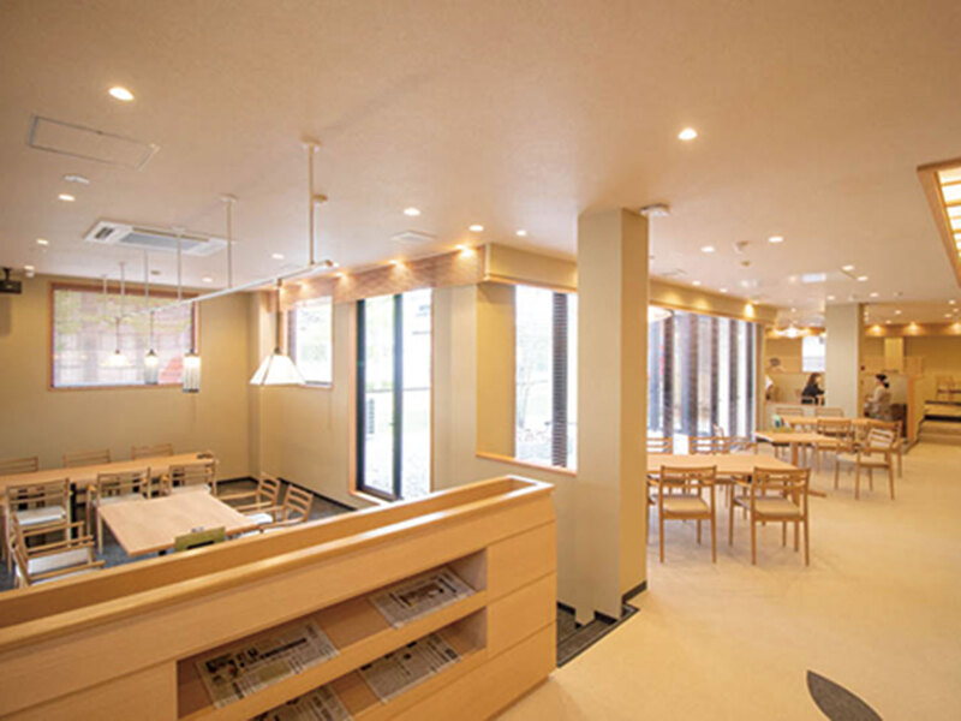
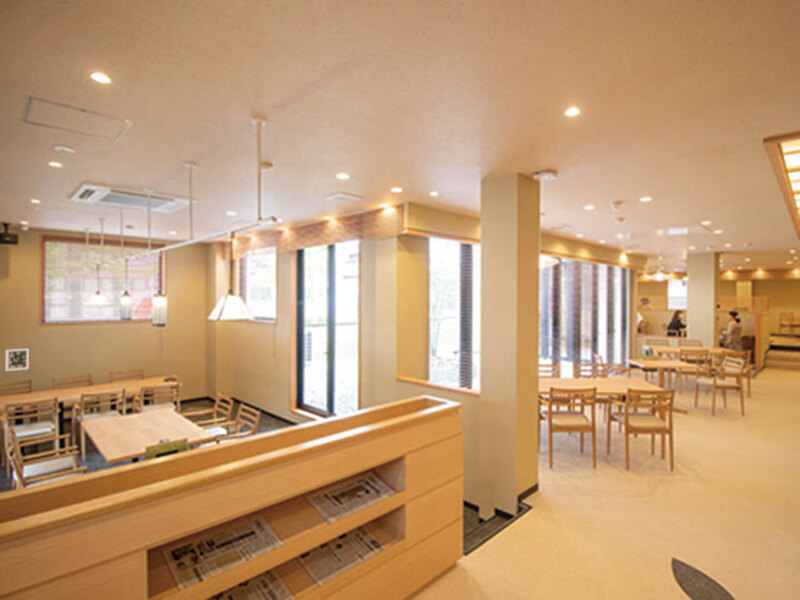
+ wall art [3,346,32,374]
